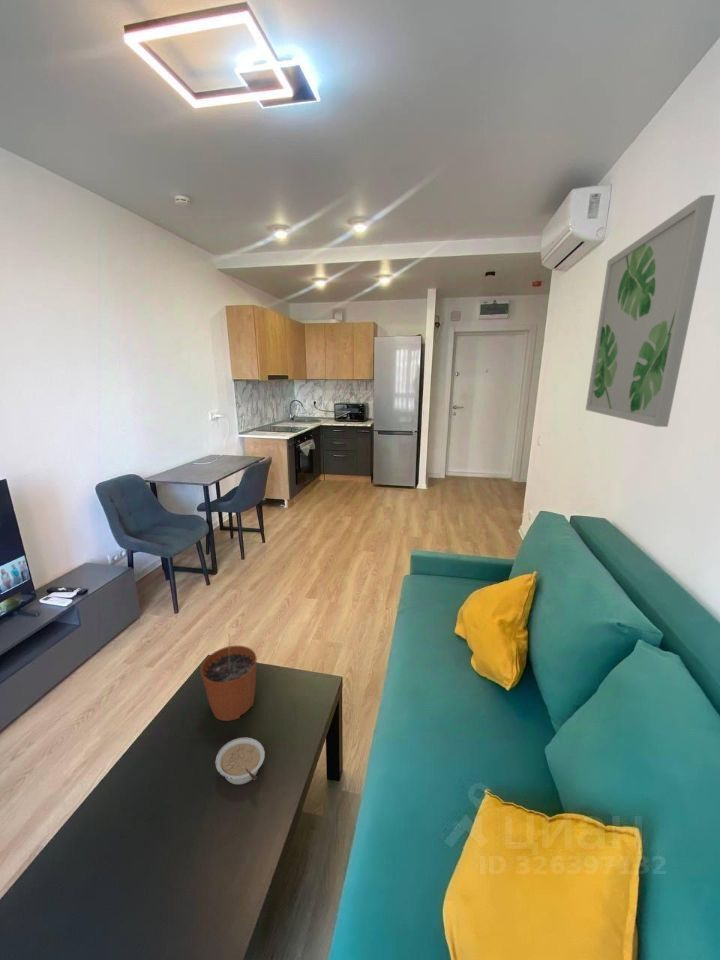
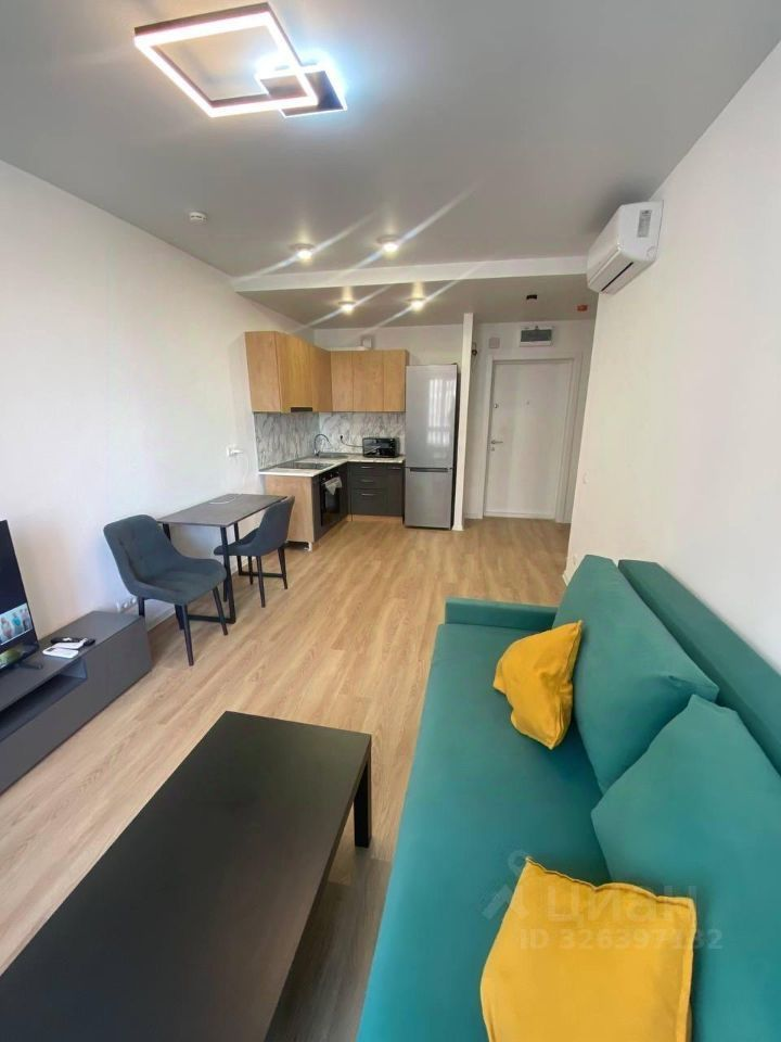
- wall art [585,194,716,428]
- legume [215,737,266,786]
- plant pot [200,633,258,722]
